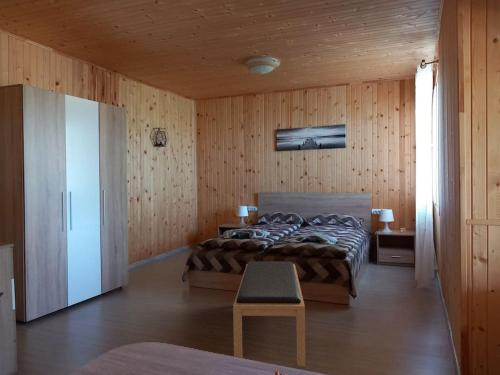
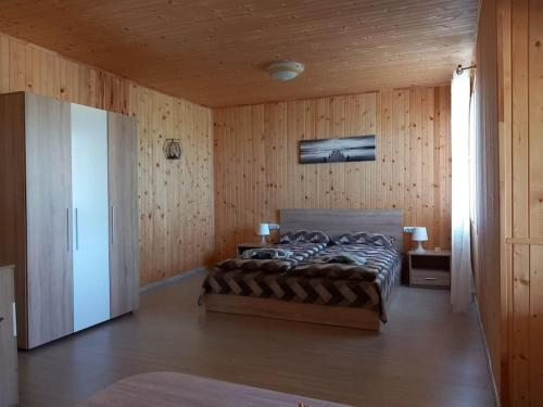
- bench [232,260,306,367]
